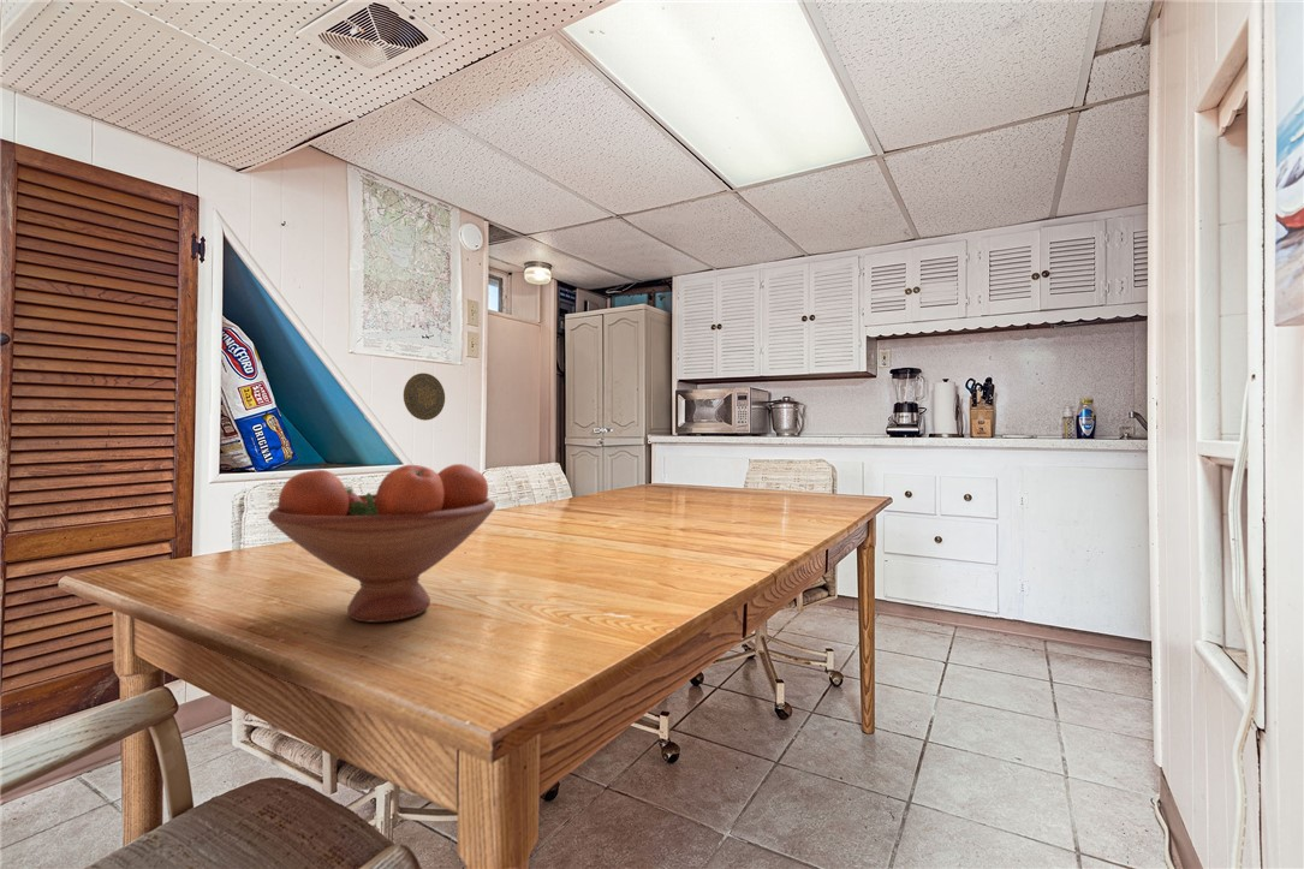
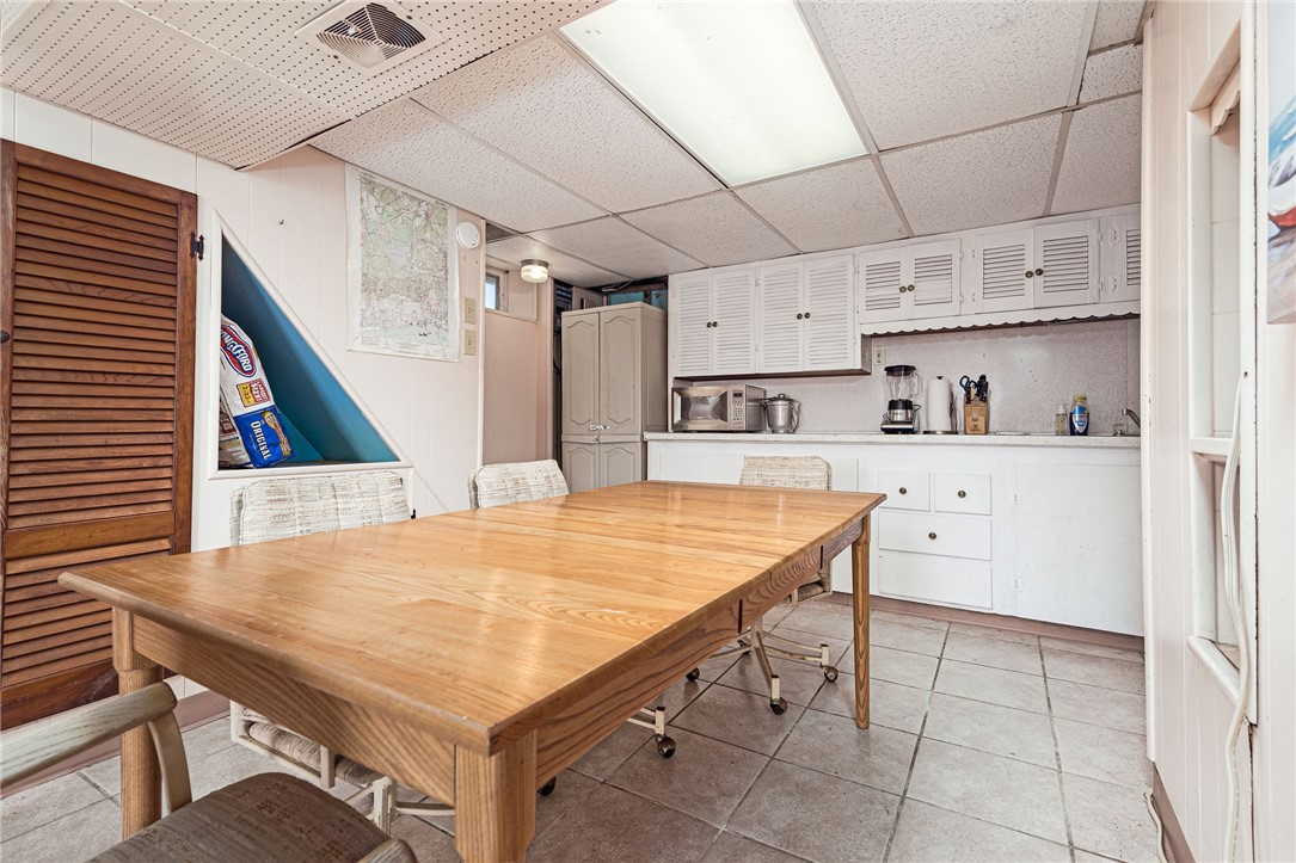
- decorative plate [403,373,446,422]
- fruit bowl [267,463,496,624]
